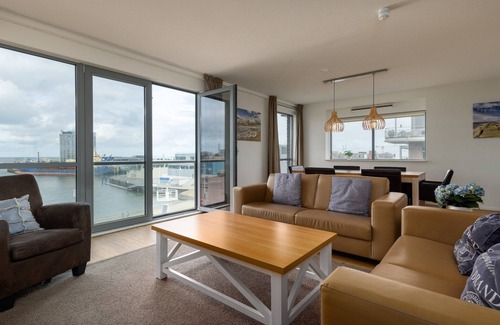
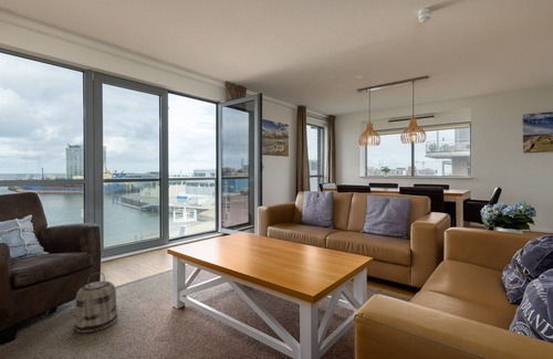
+ basket [73,272,119,334]
